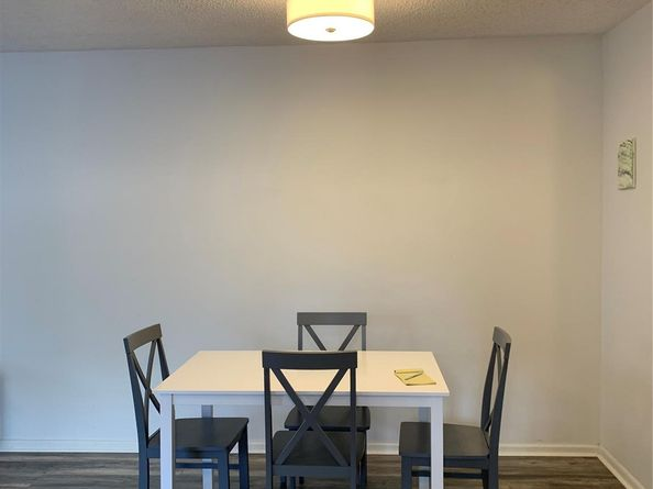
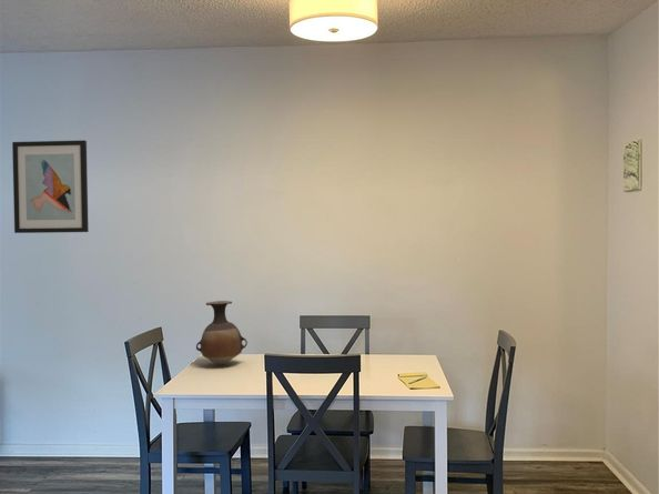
+ vase [195,300,249,366]
+ wall art [11,139,90,234]
